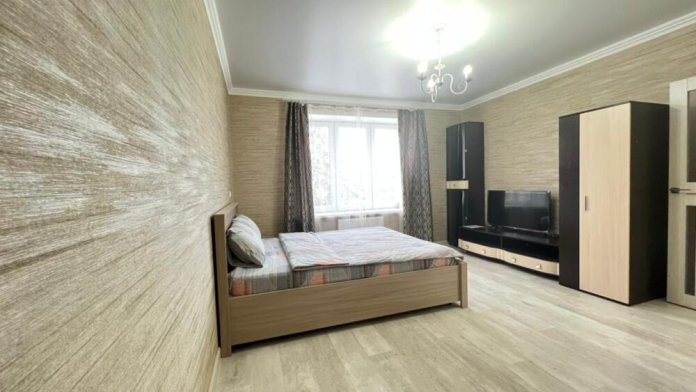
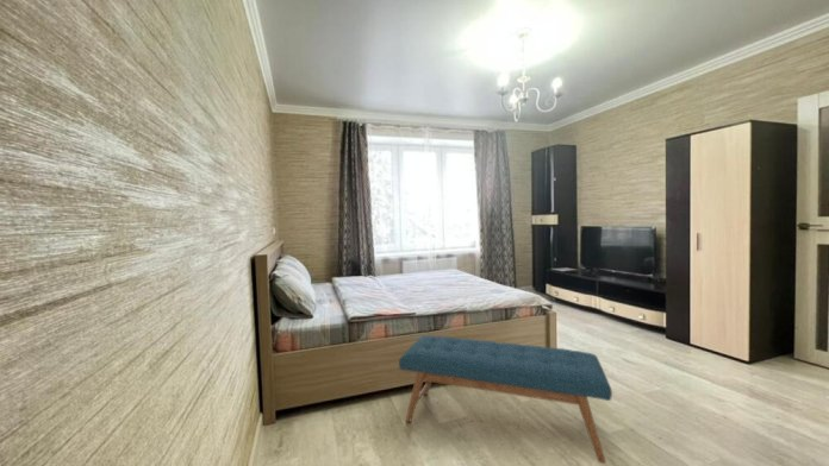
+ bench [398,334,613,465]
